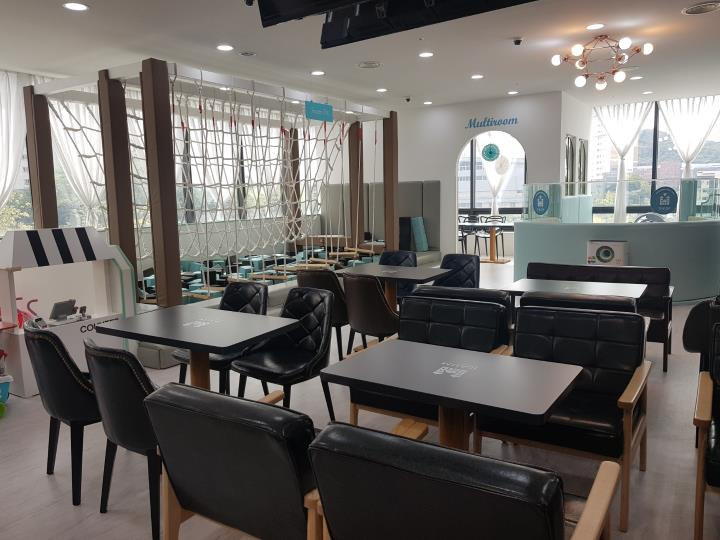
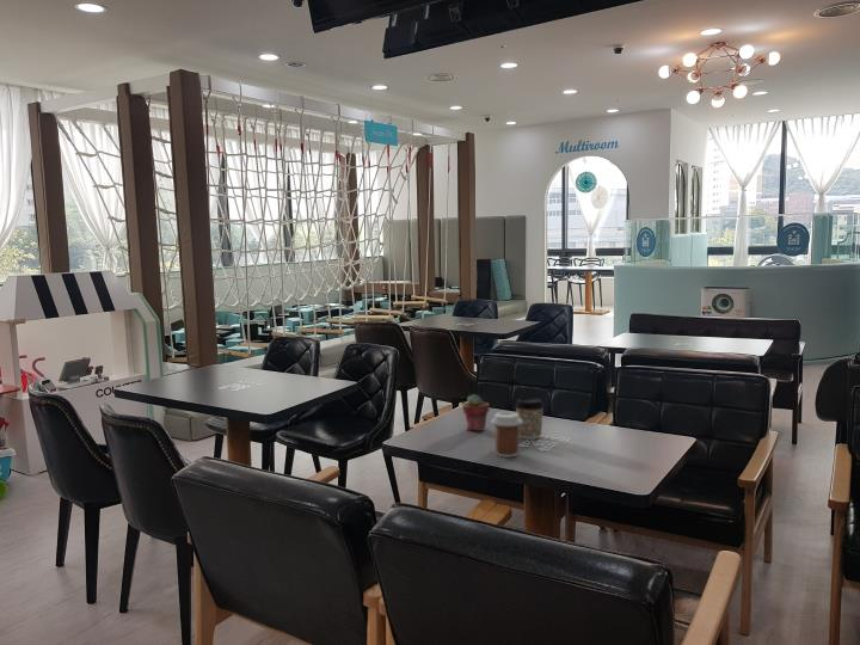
+ coffee cup [490,411,522,459]
+ potted succulent [461,393,491,432]
+ coffee cup [514,397,546,441]
